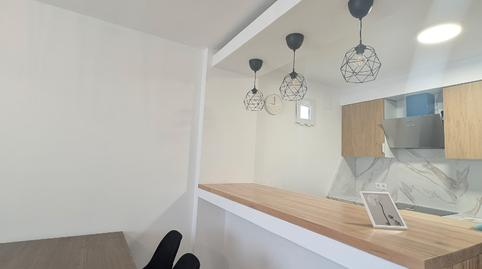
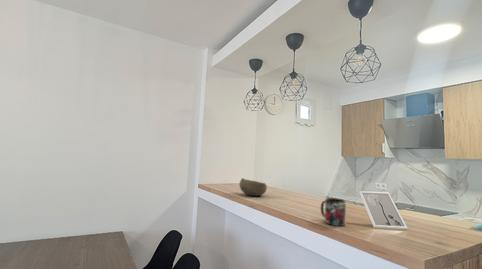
+ mug [320,197,347,227]
+ bowl [238,177,268,197]
